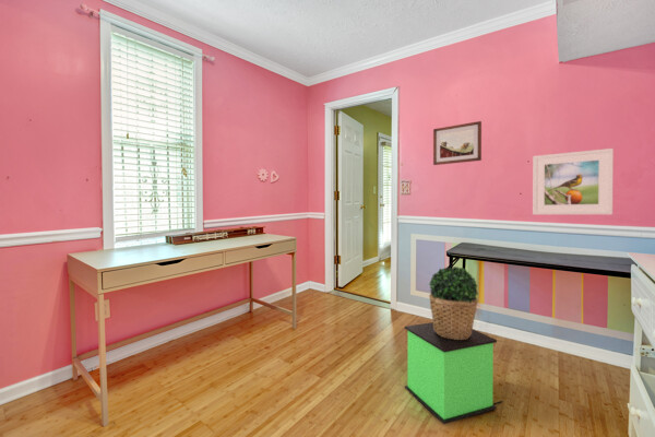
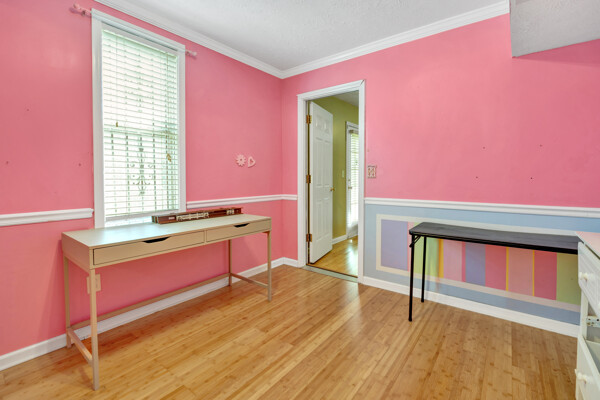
- potted plant [428,265,479,340]
- stool [404,321,503,425]
- wall art [432,120,483,166]
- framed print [532,147,615,215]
